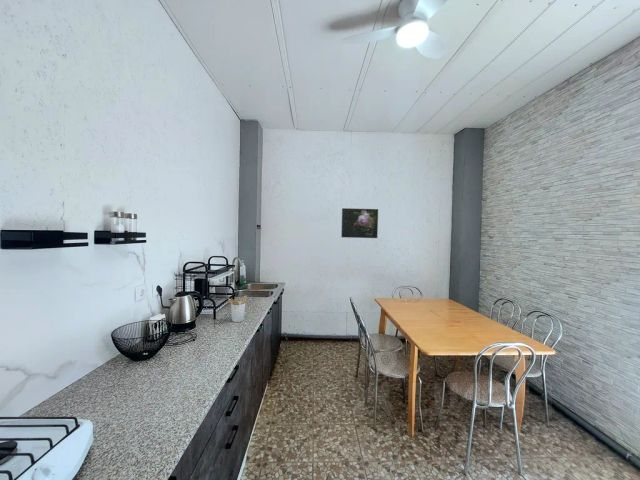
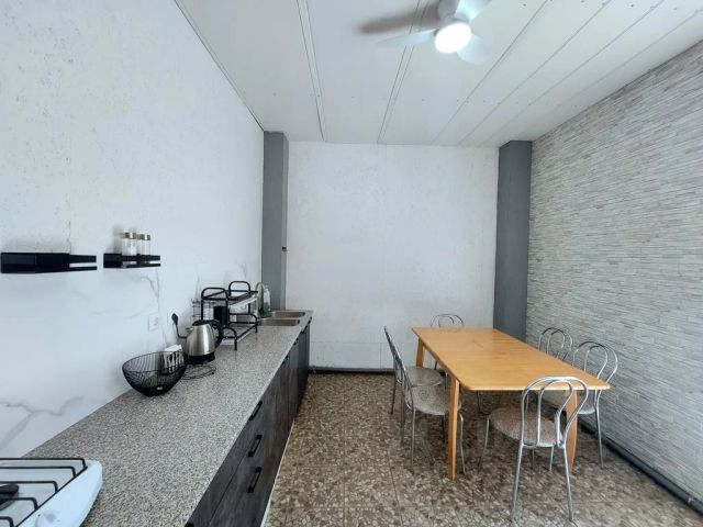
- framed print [340,207,379,239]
- utensil holder [227,294,248,323]
